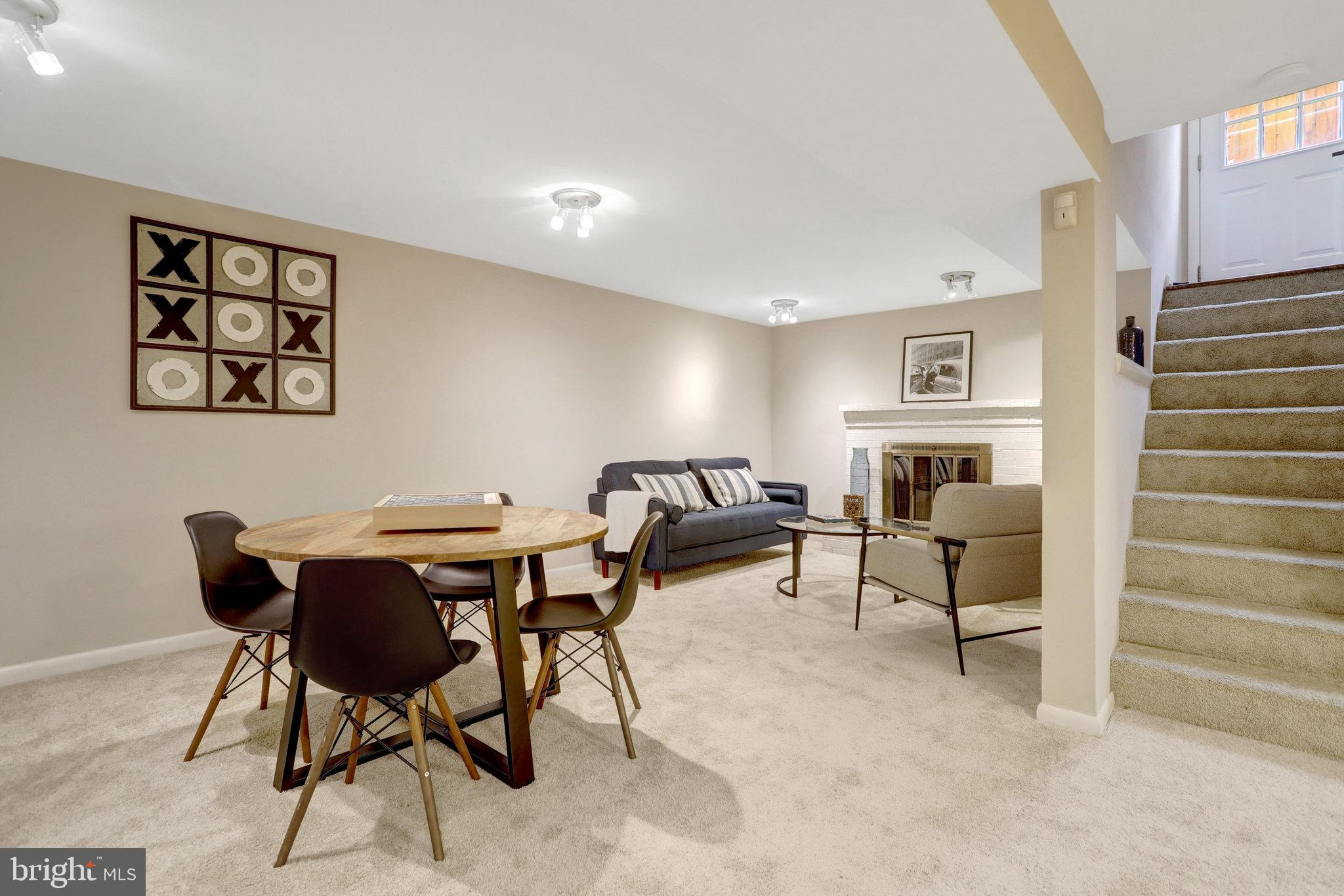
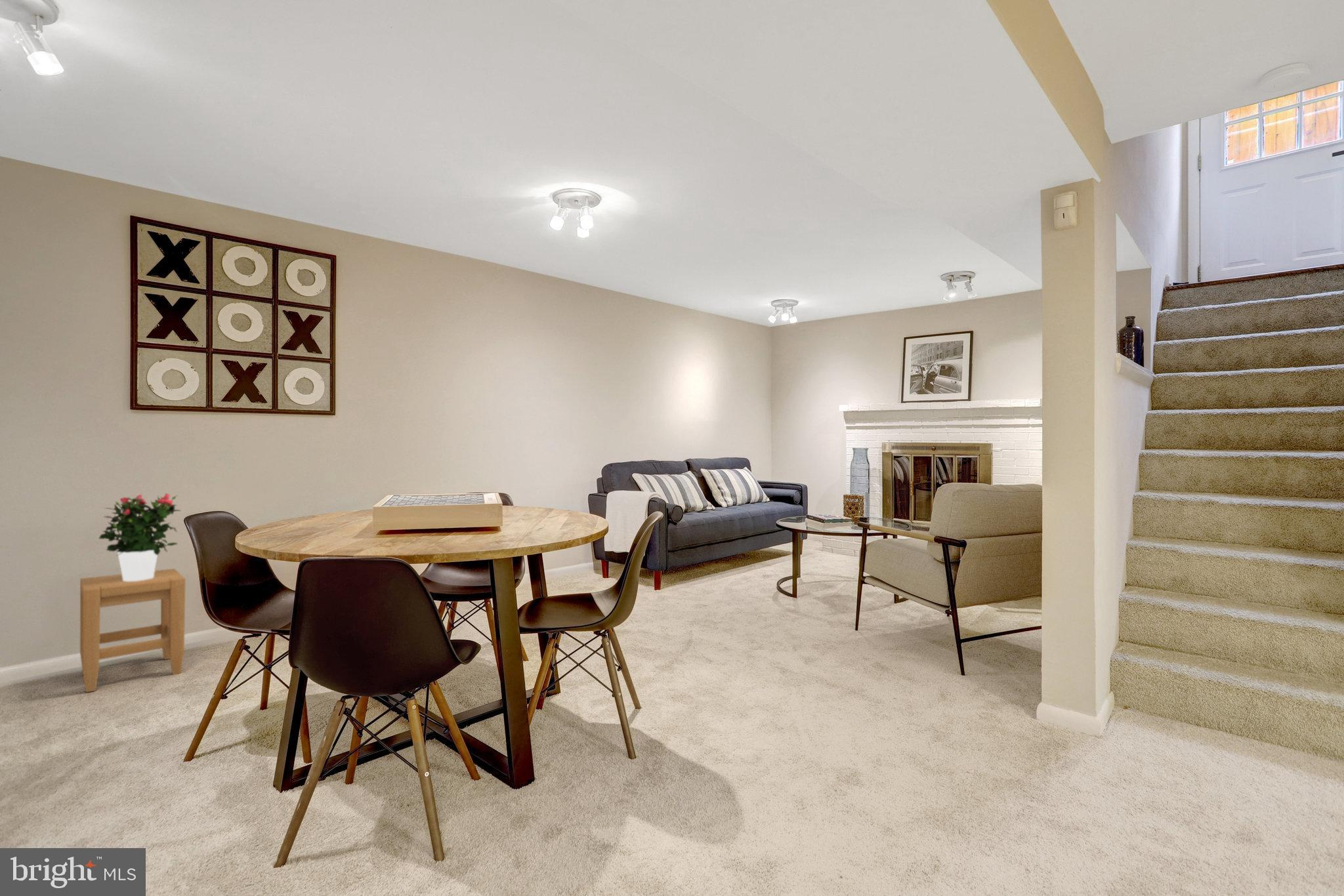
+ stool [79,568,186,693]
+ potted flower [98,493,182,581]
